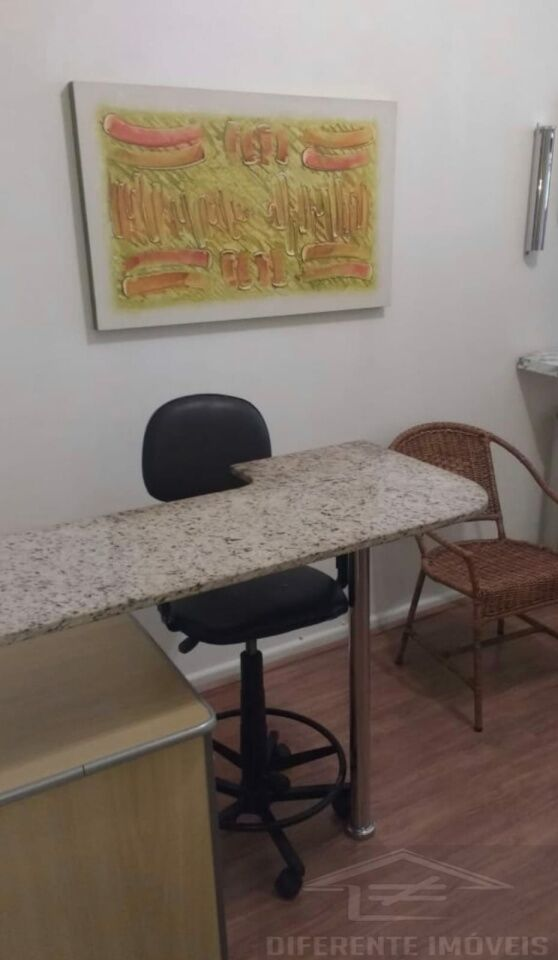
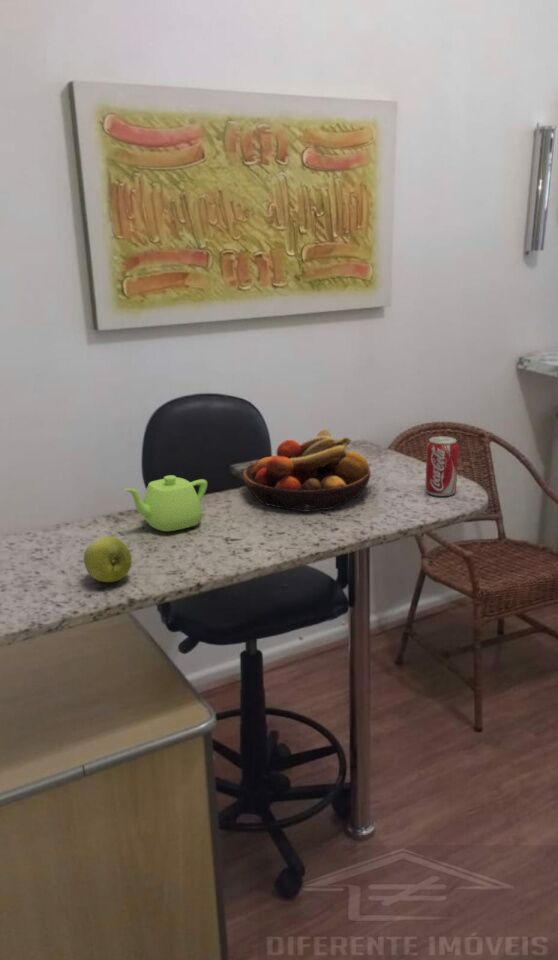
+ beverage can [424,435,459,497]
+ teapot [123,474,208,532]
+ fruit bowl [242,427,372,513]
+ apple [83,535,133,583]
